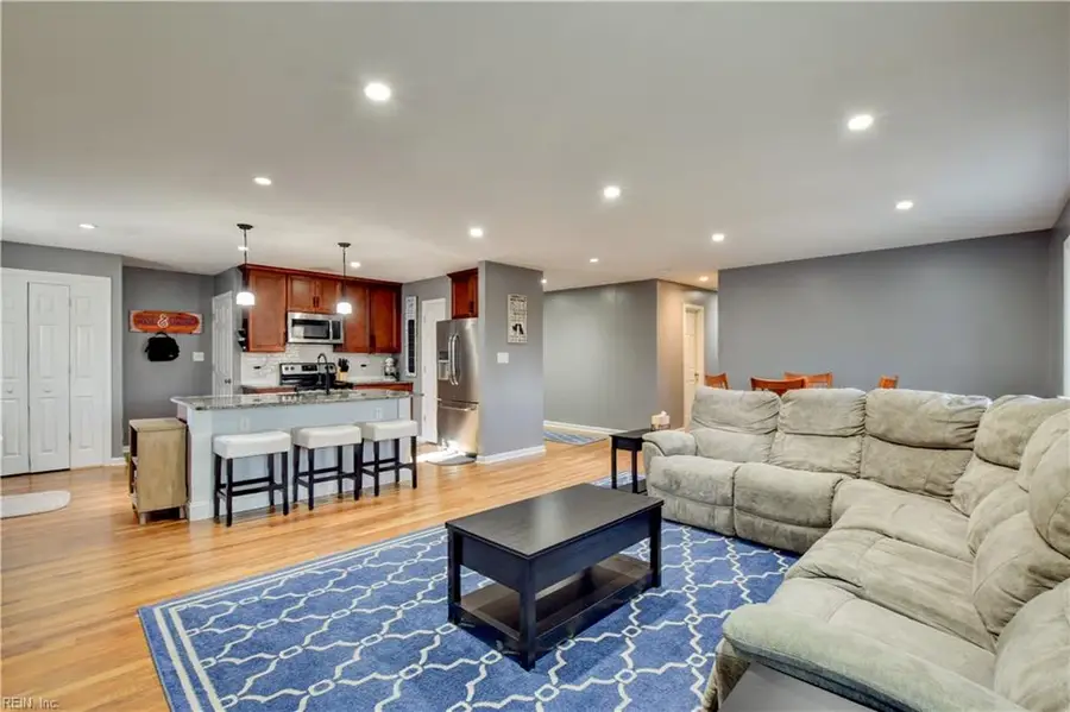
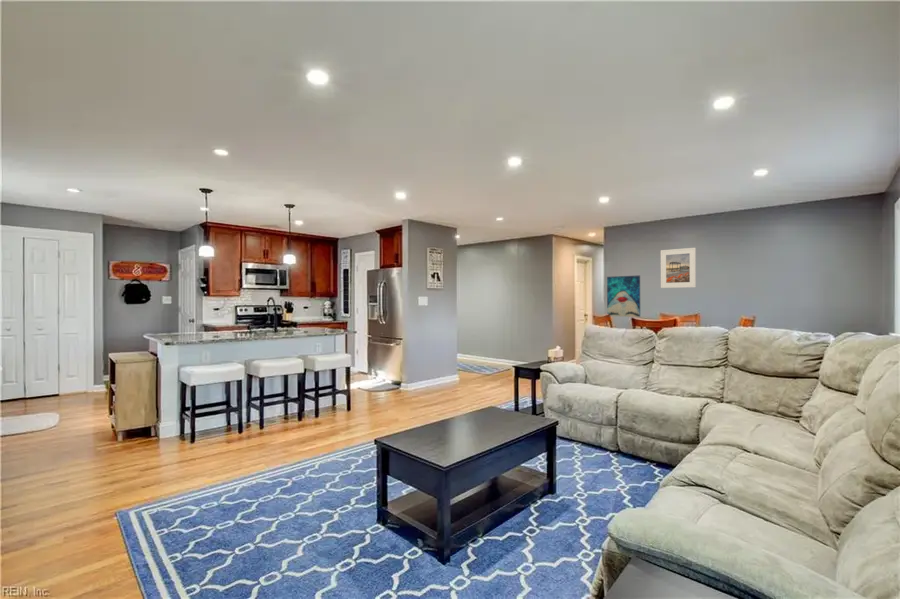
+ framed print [660,247,697,289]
+ wall art [606,275,641,318]
